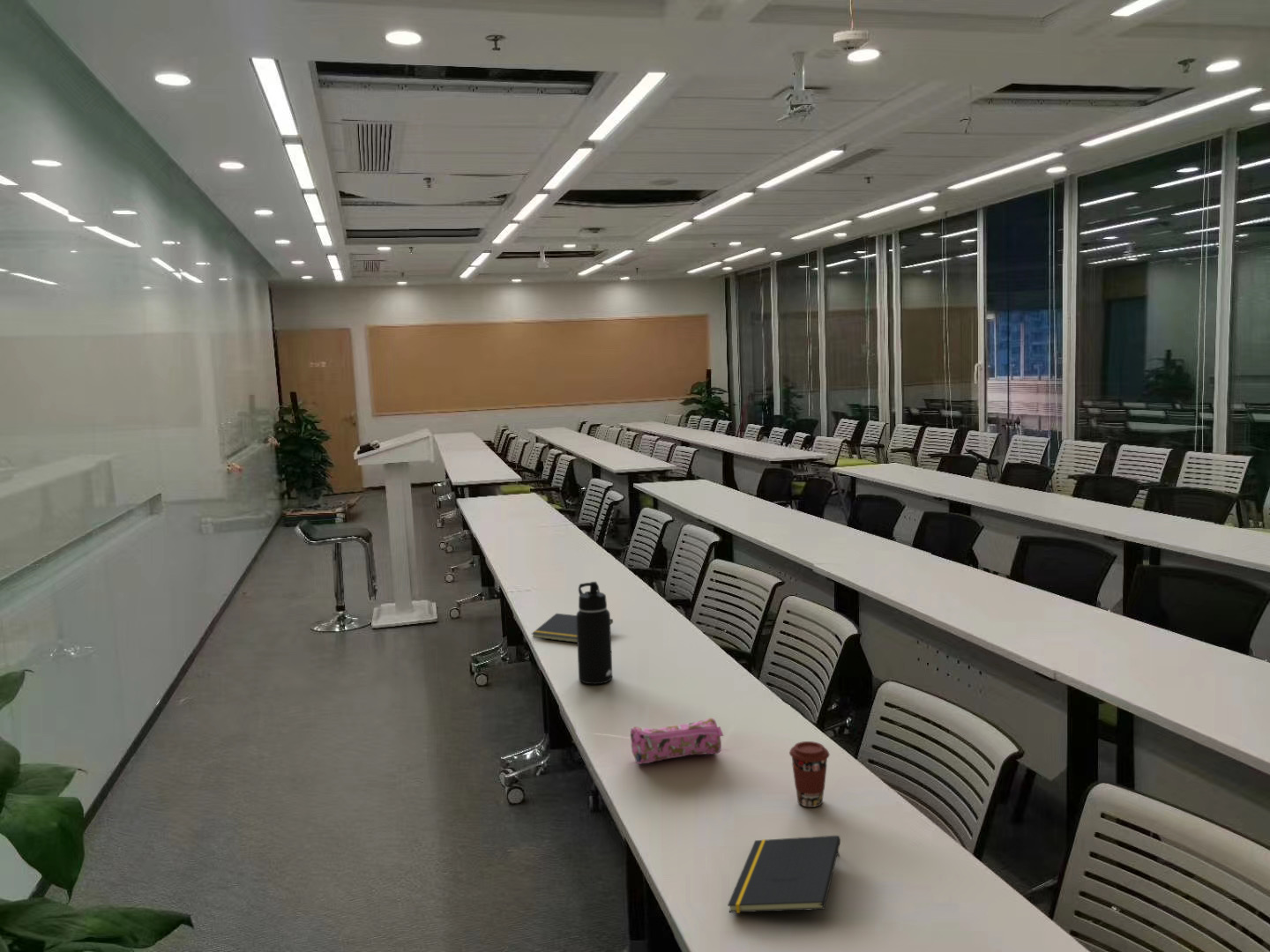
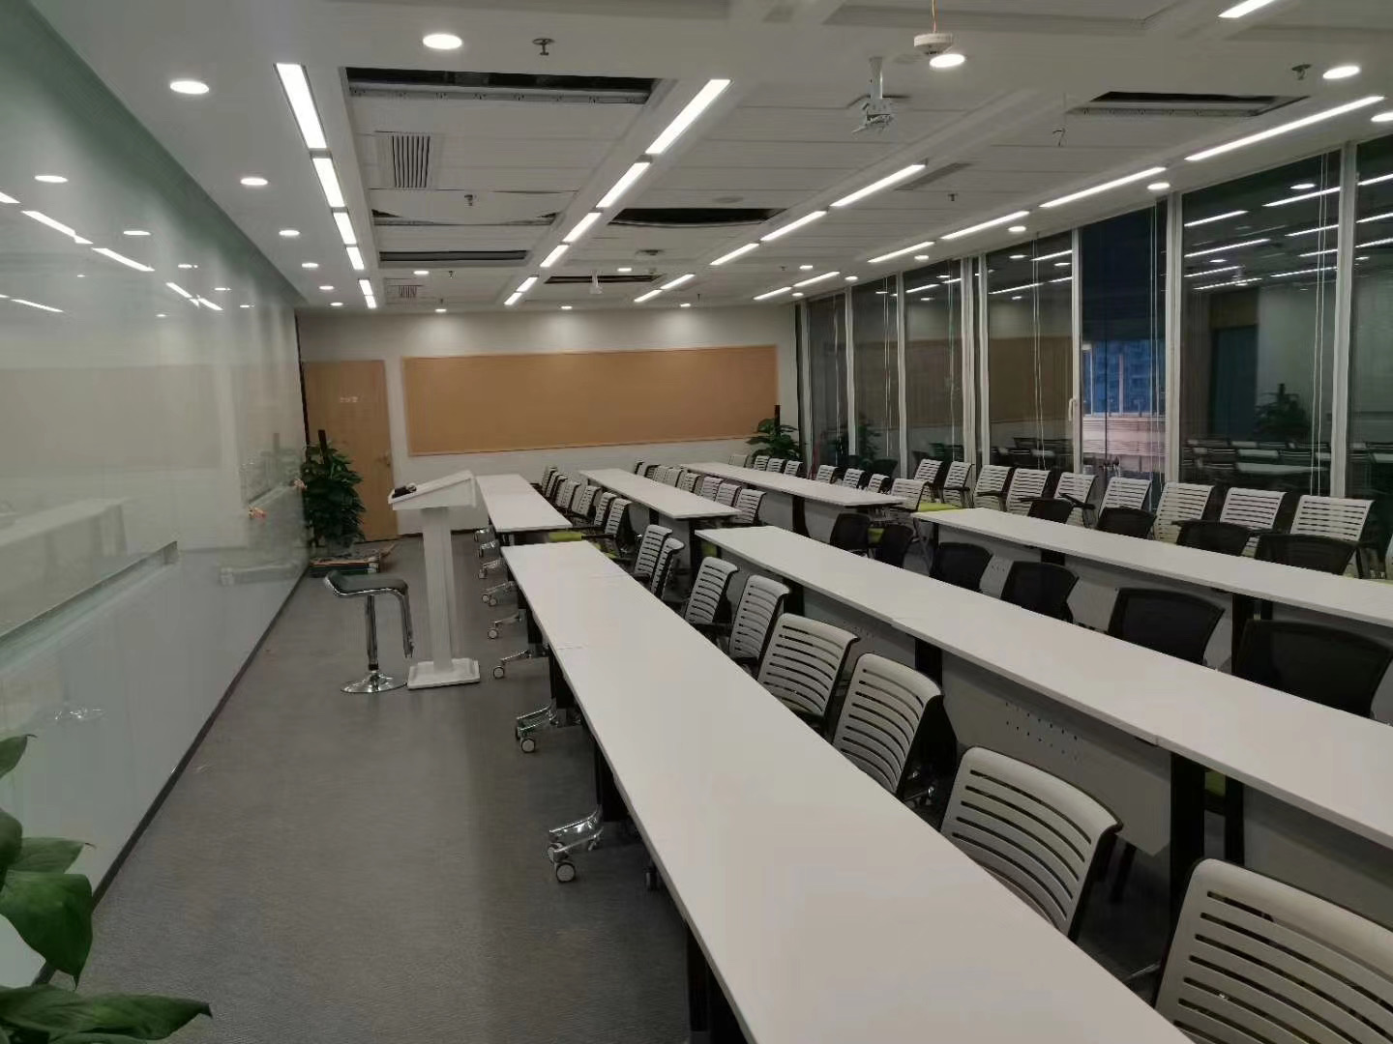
- water bottle [576,581,613,685]
- notepad [727,835,841,914]
- pencil case [630,717,724,765]
- coffee cup [788,740,831,808]
- notepad [531,613,614,643]
